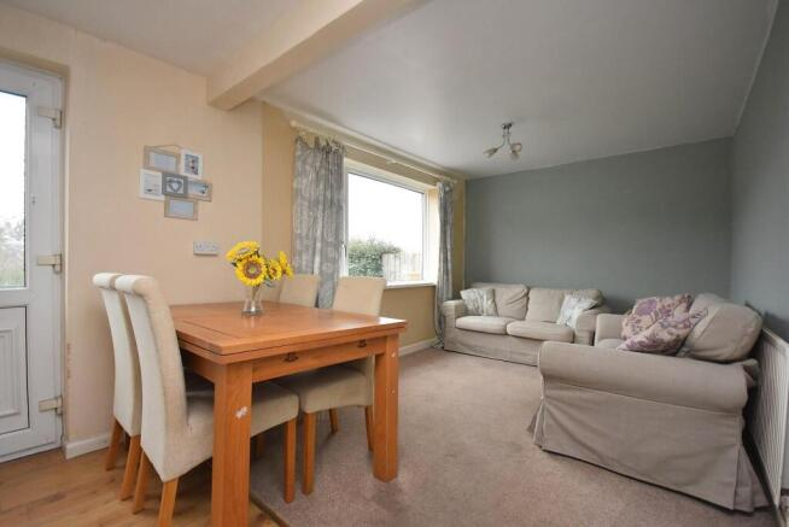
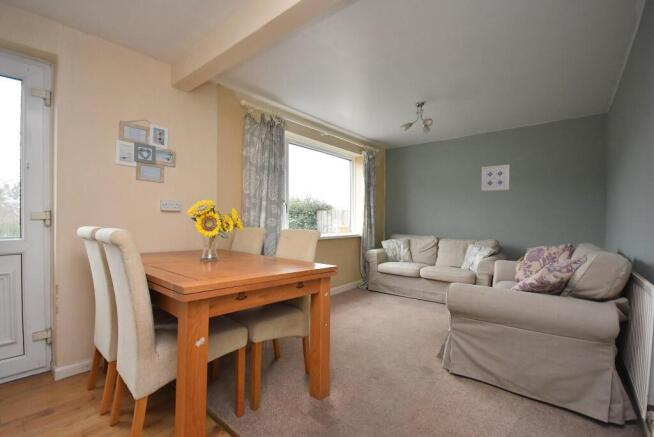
+ wall art [481,164,510,192]
